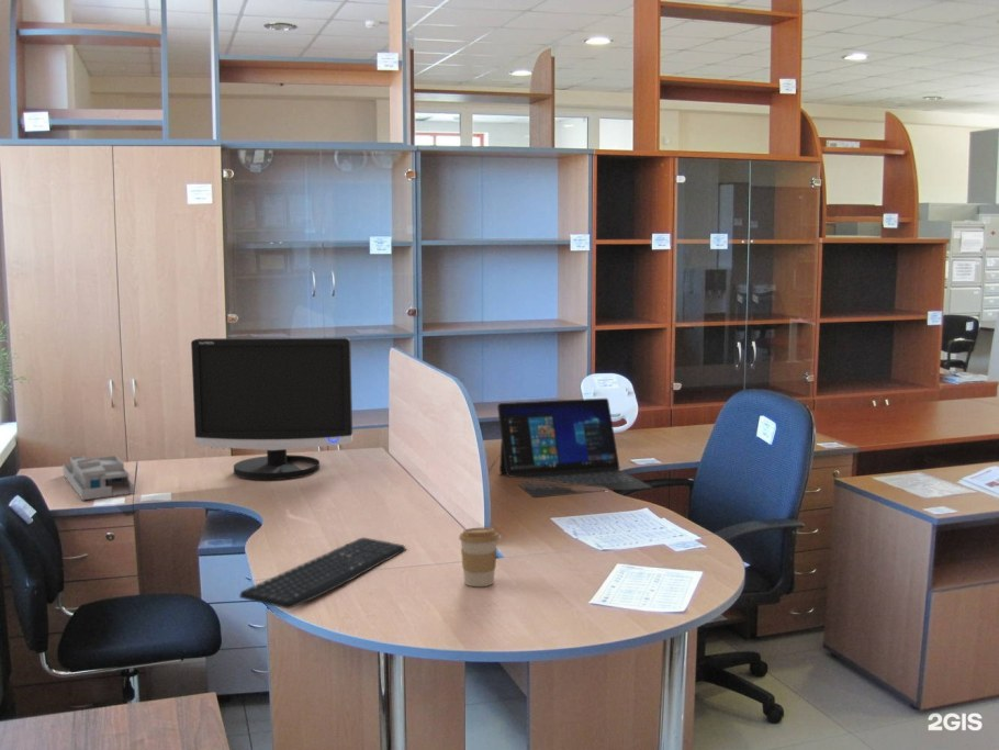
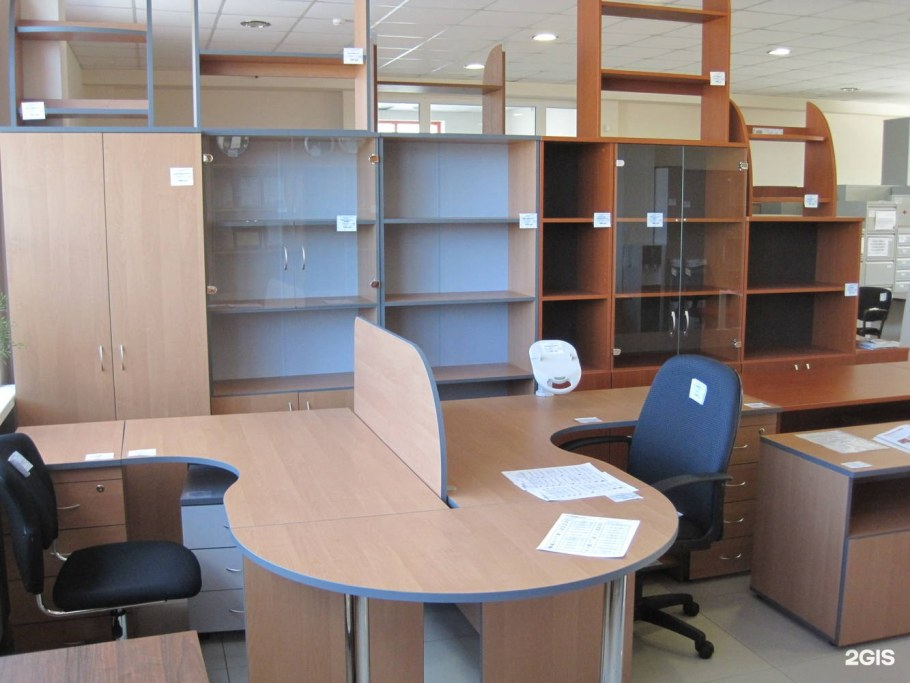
- monitor [190,337,353,481]
- desk organizer [61,455,135,501]
- coffee cup [458,527,500,587]
- laptop [496,398,654,499]
- keyboard [238,537,407,609]
